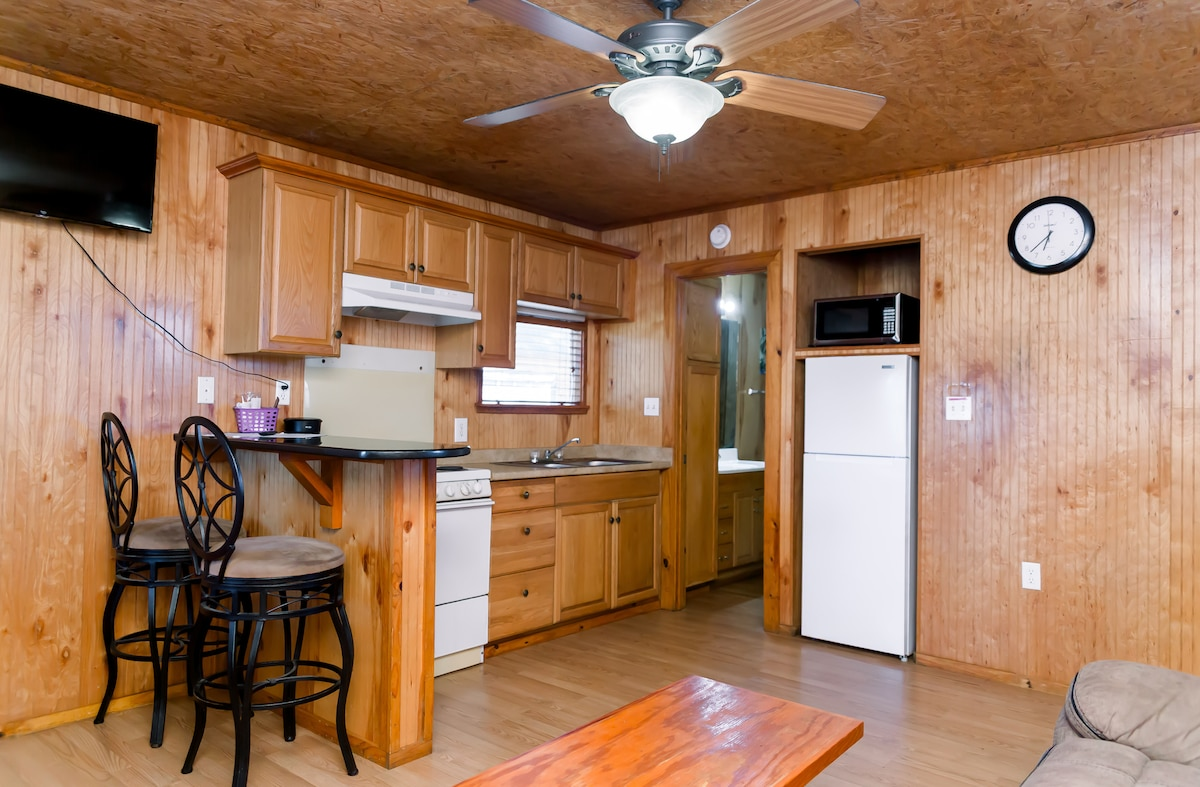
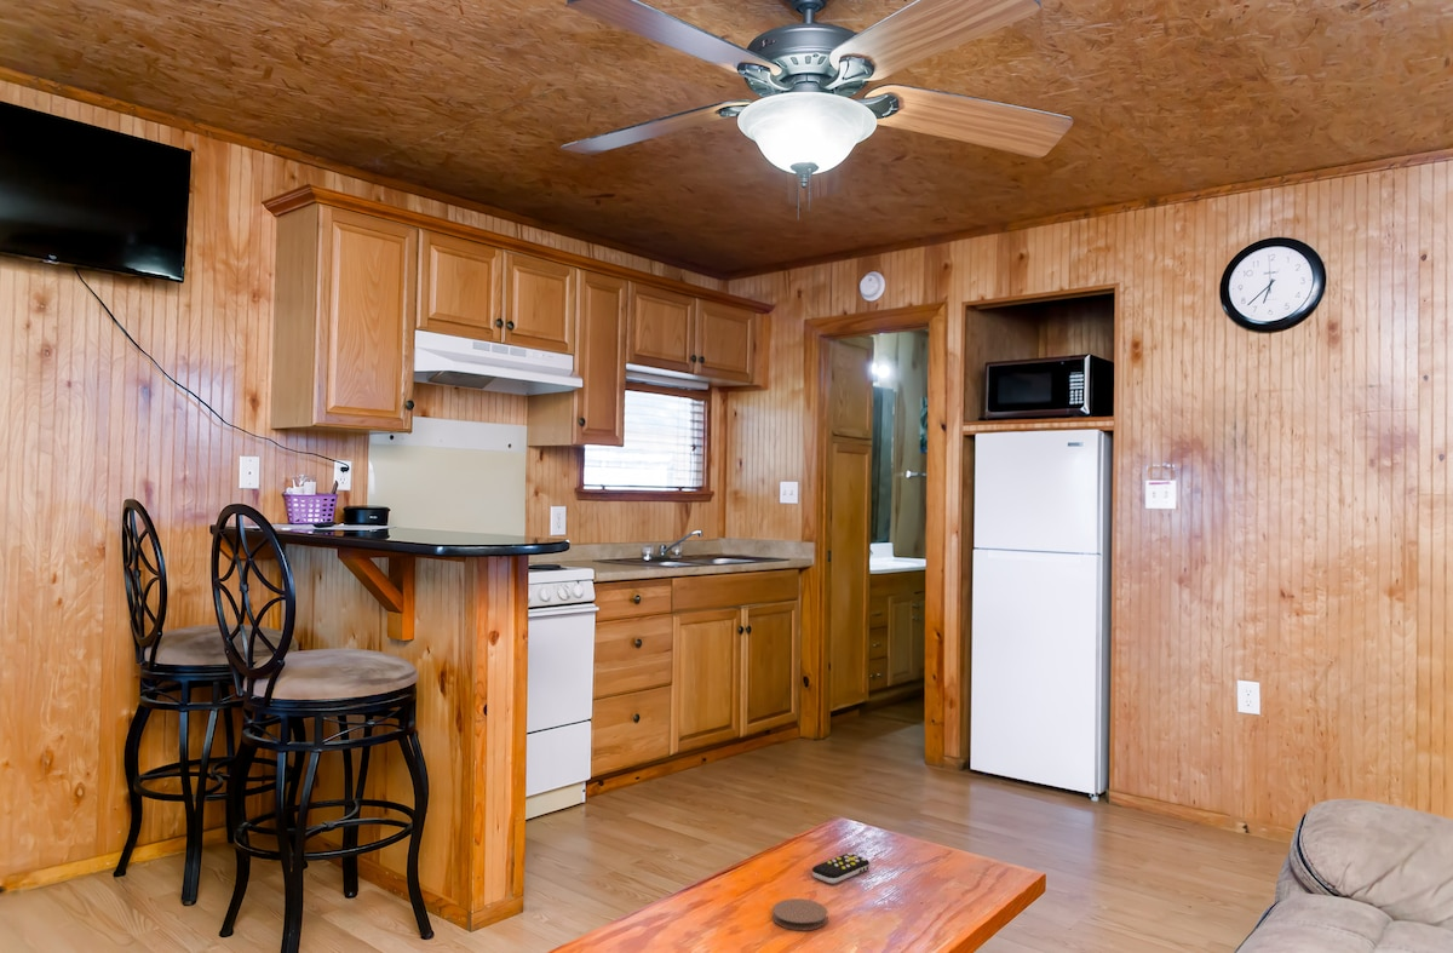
+ remote control [811,851,871,884]
+ coaster [771,897,828,931]
